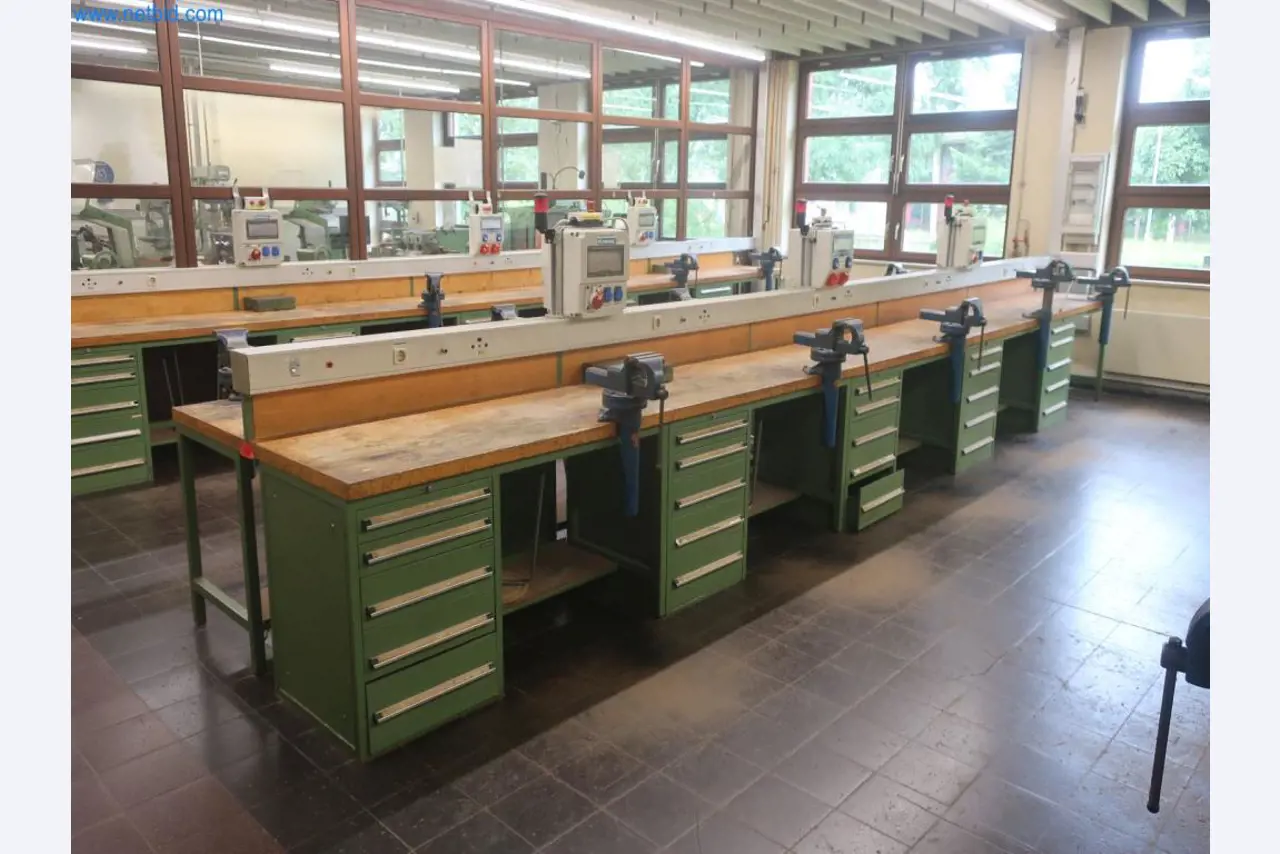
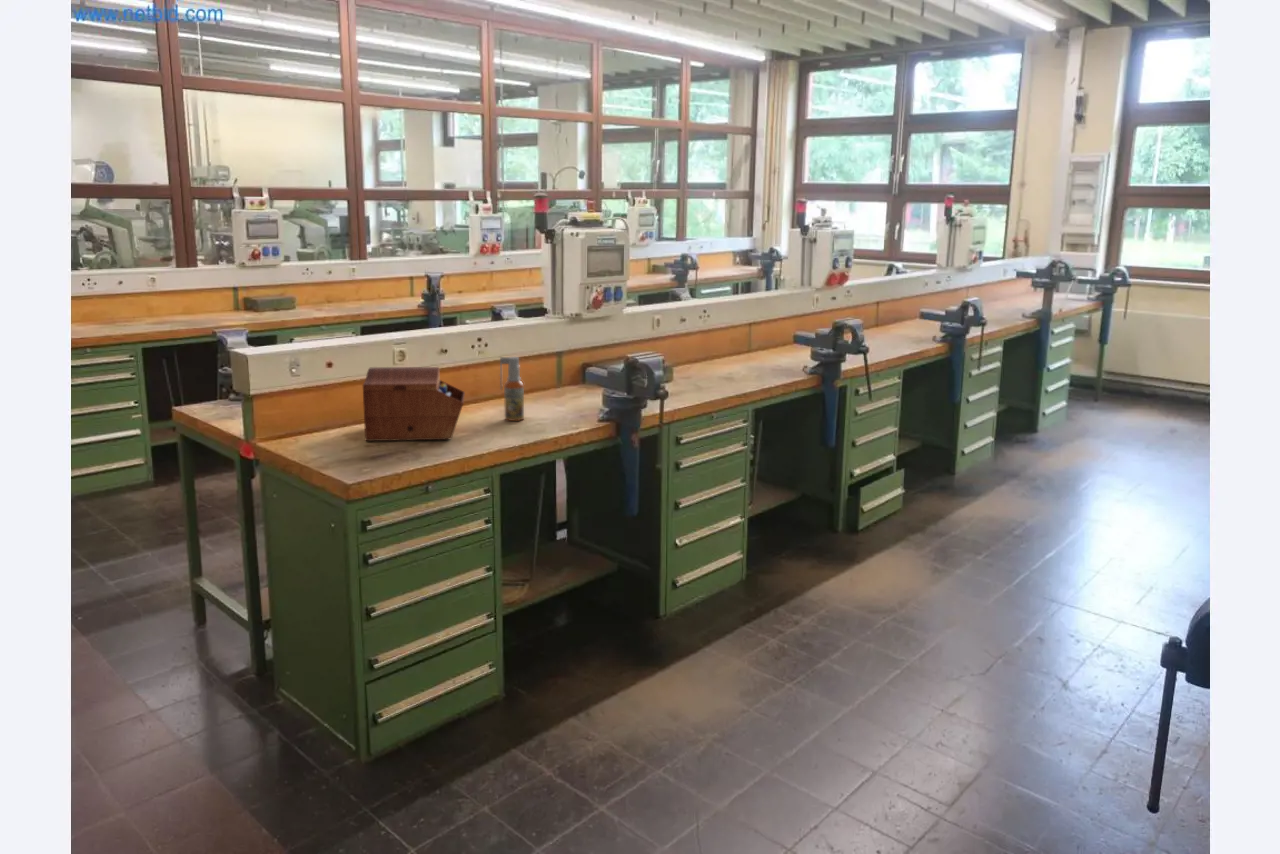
+ sewing box [362,366,466,442]
+ spray bottle [499,356,525,422]
